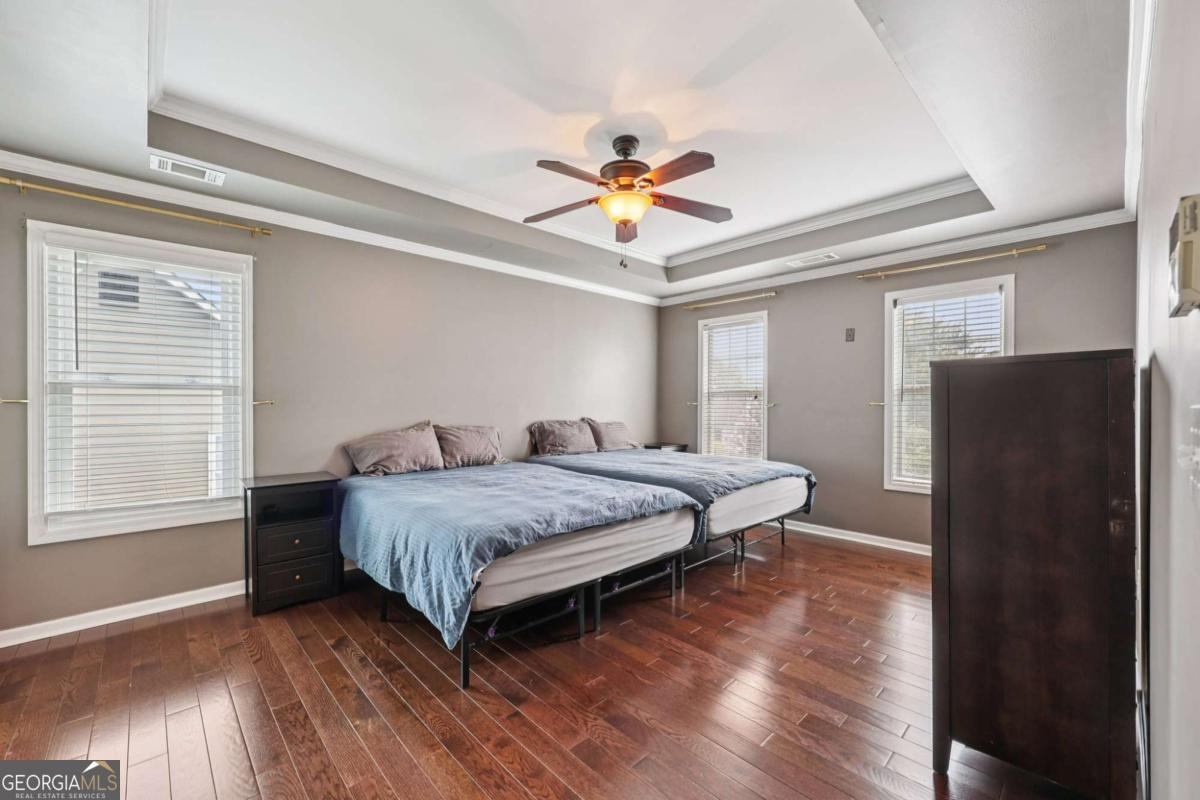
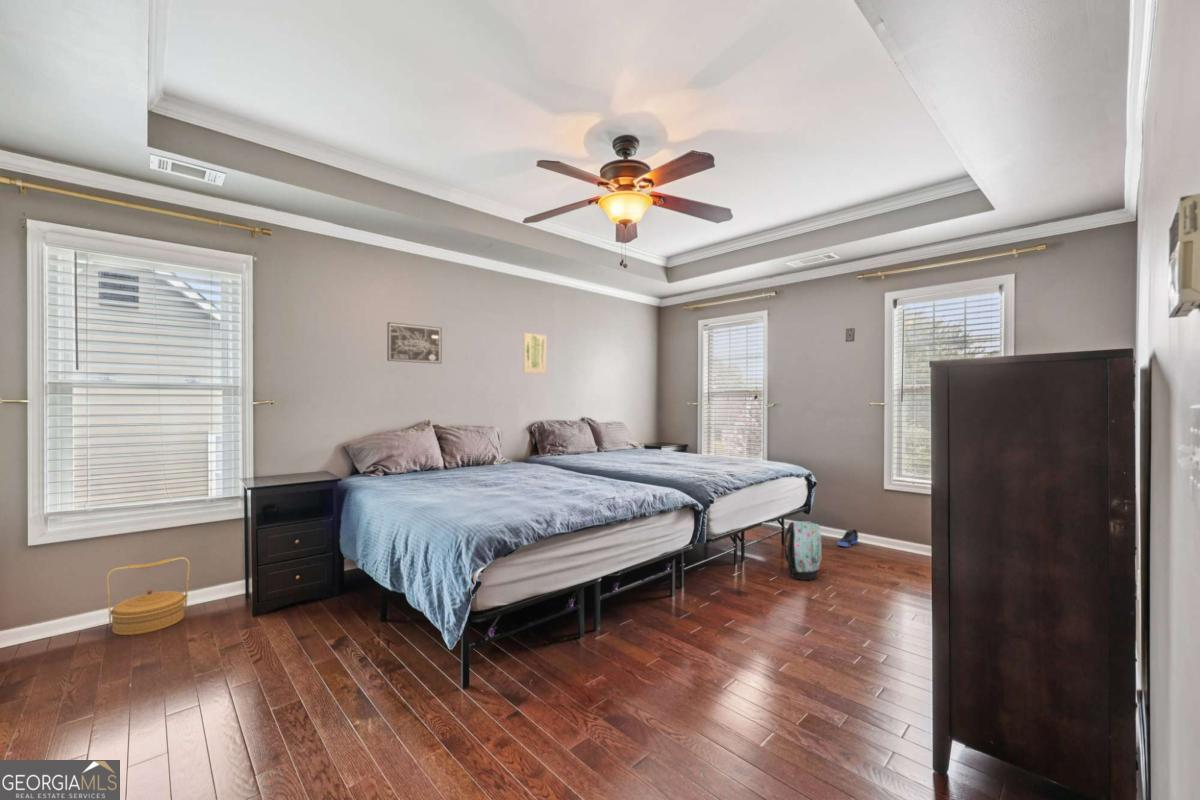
+ sneaker [837,528,859,548]
+ wall art [386,321,443,365]
+ basket [106,556,191,636]
+ backpack [783,520,822,581]
+ wall art [522,332,548,375]
